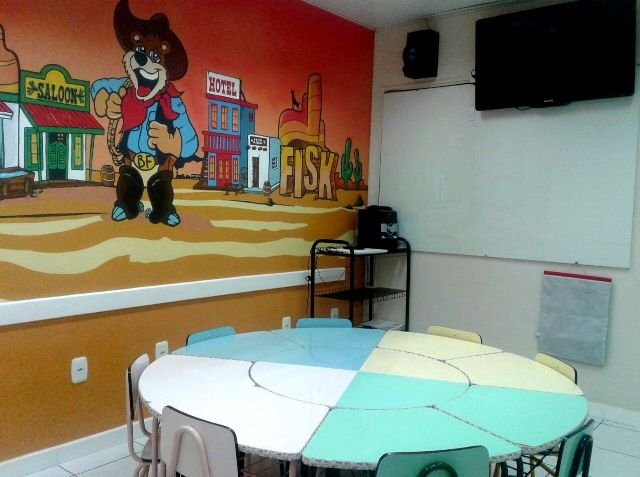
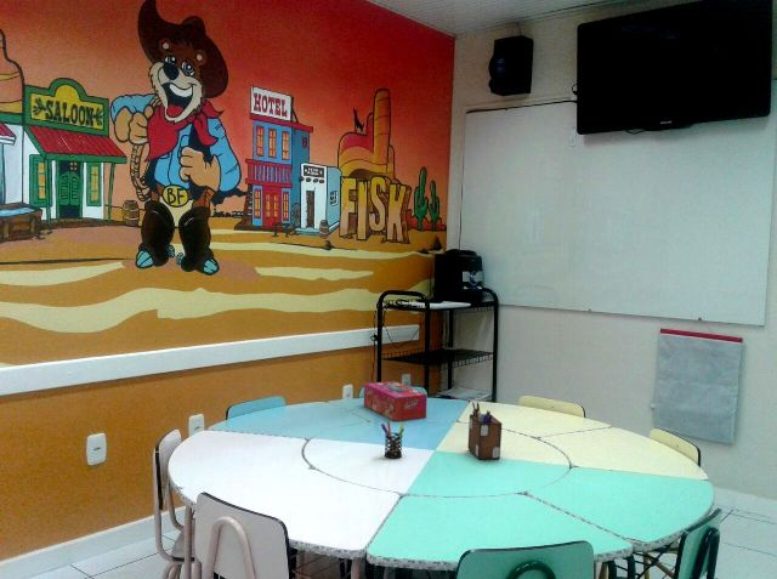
+ pen holder [380,420,405,460]
+ tissue box [363,380,429,422]
+ desk organizer [466,401,503,460]
